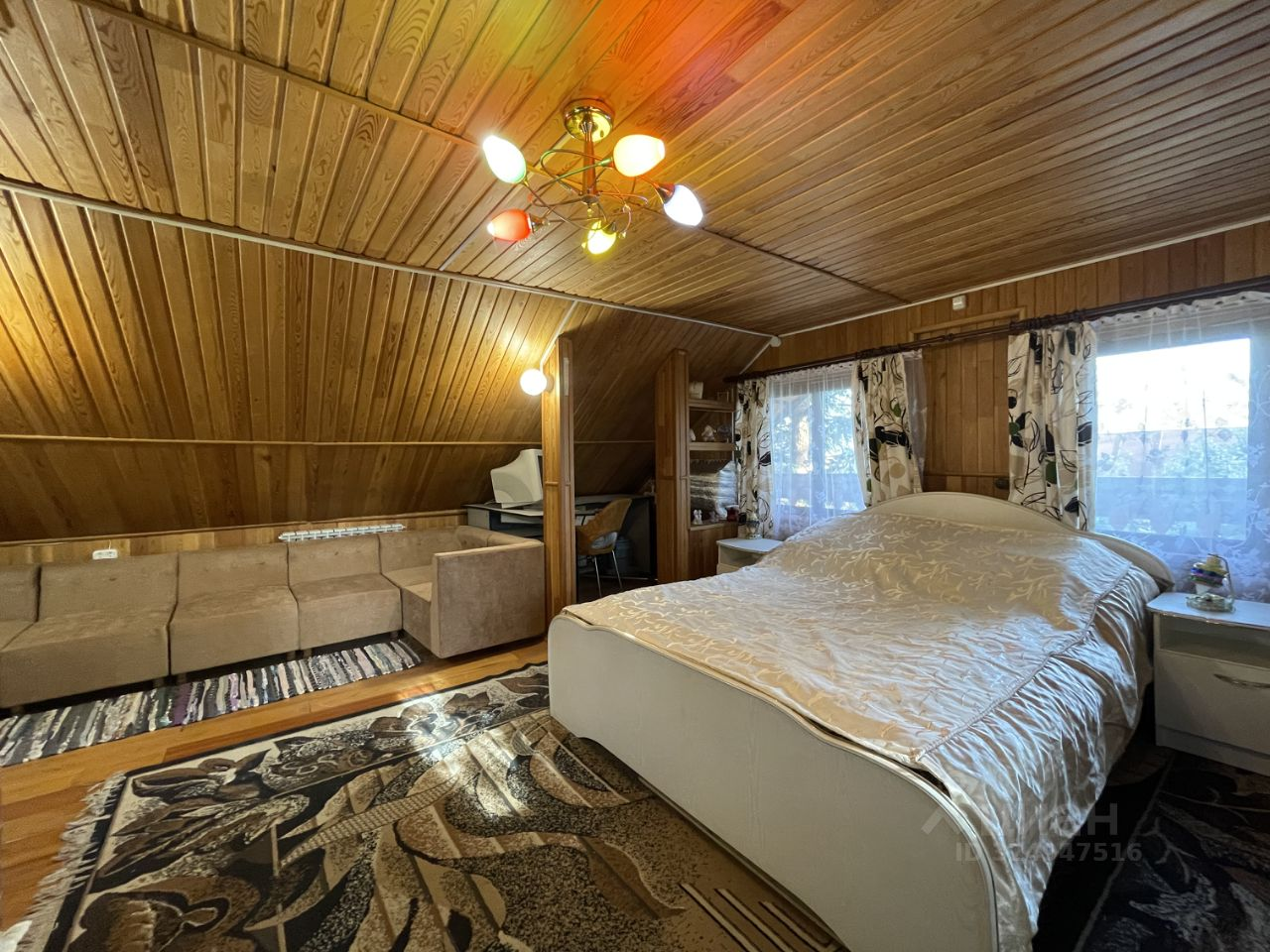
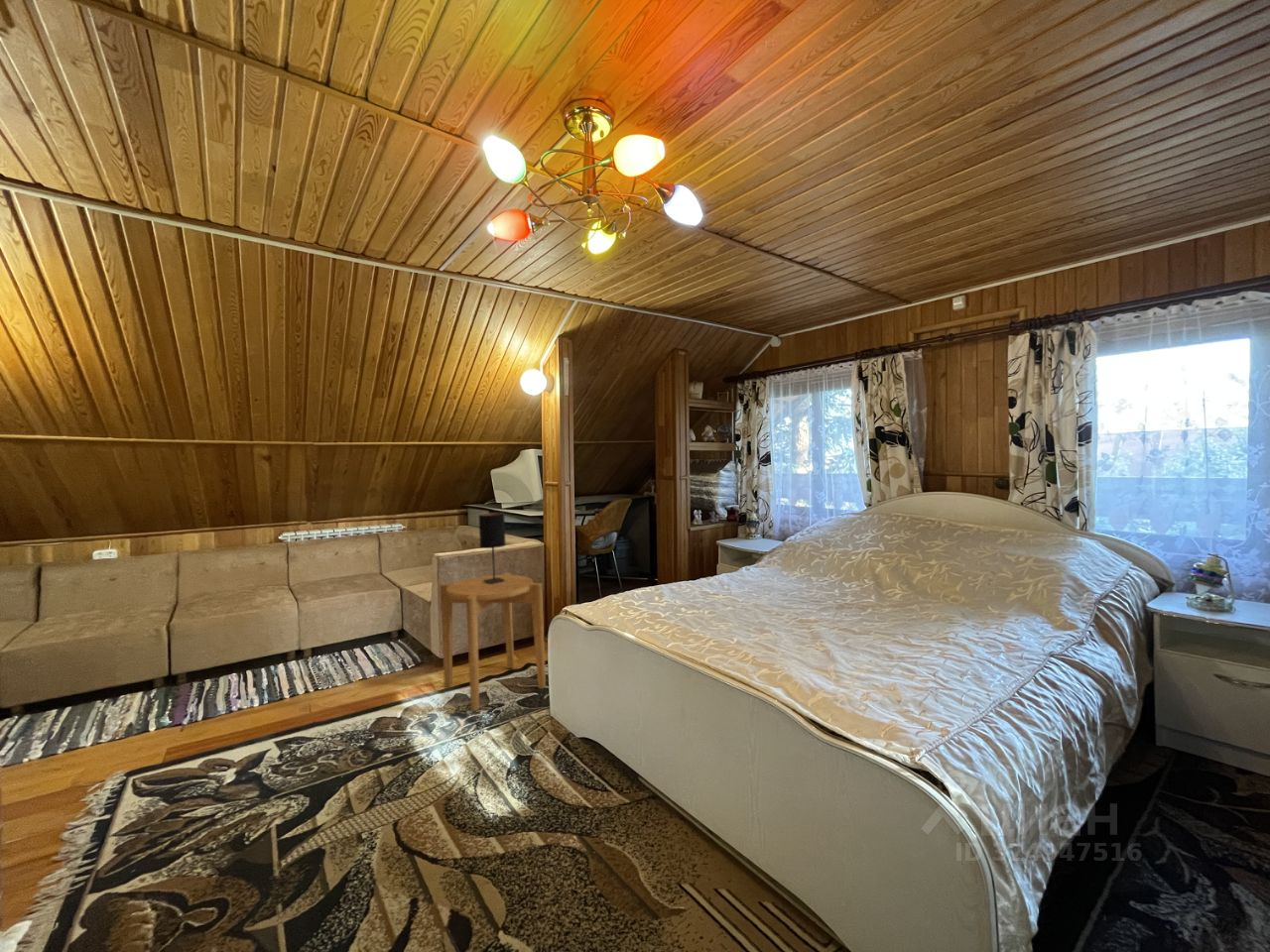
+ side table [439,571,547,712]
+ table lamp [478,512,506,584]
